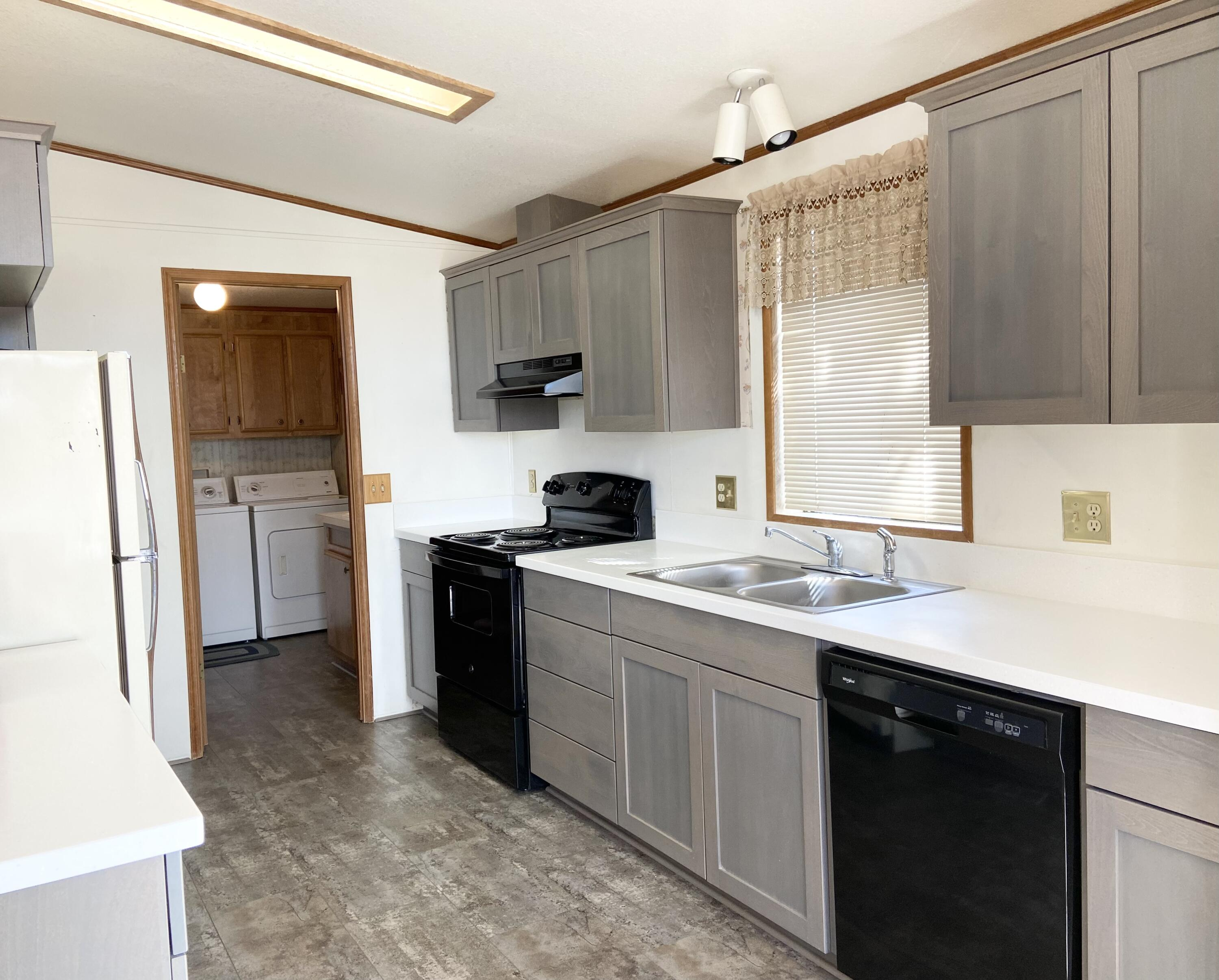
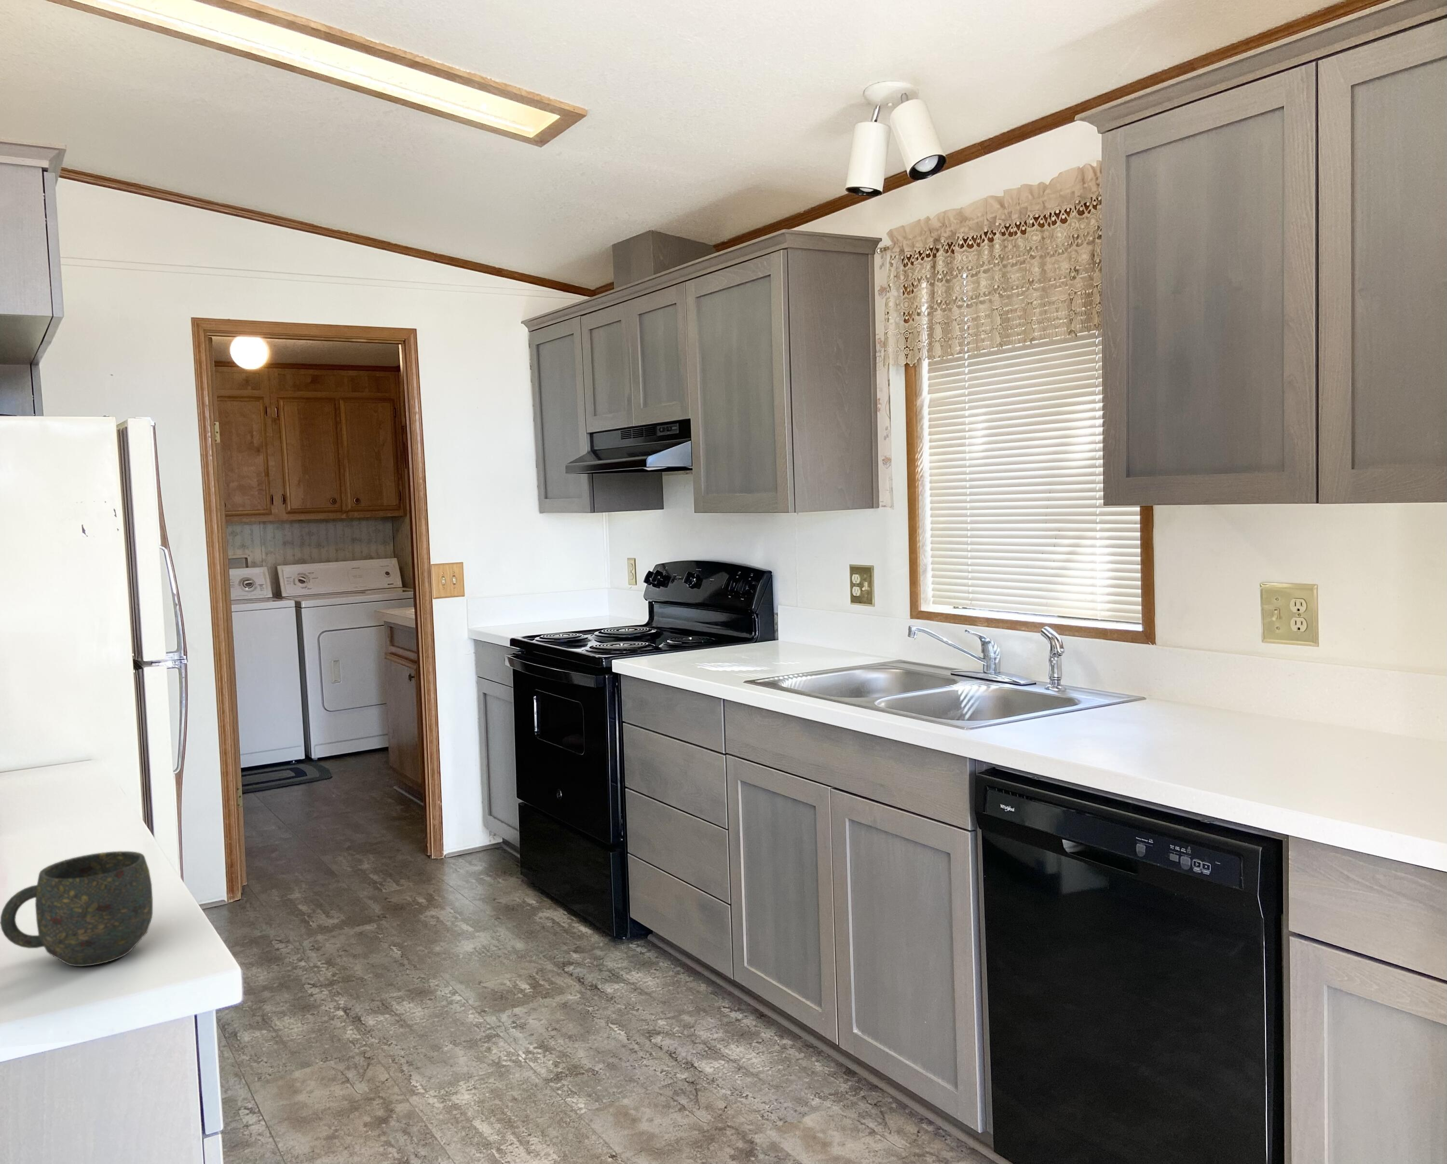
+ mug [0,850,153,967]
